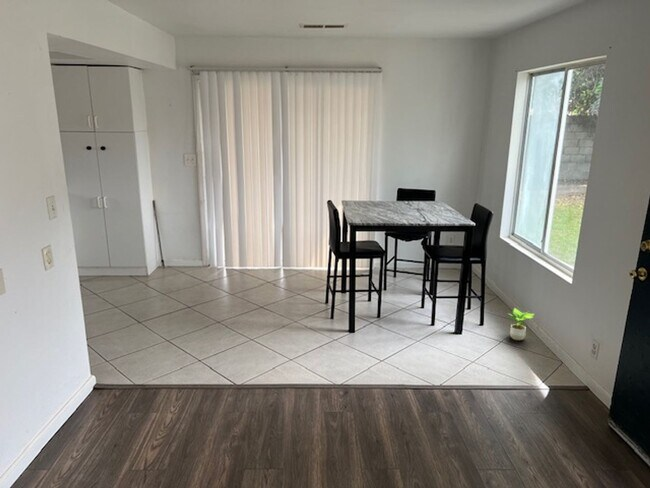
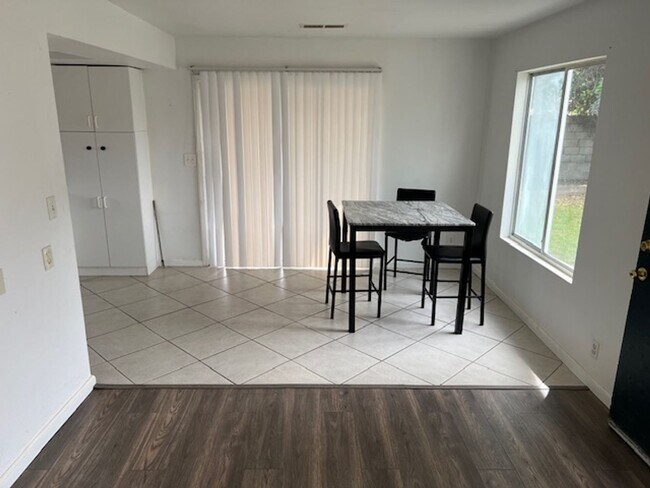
- potted plant [508,307,535,341]
